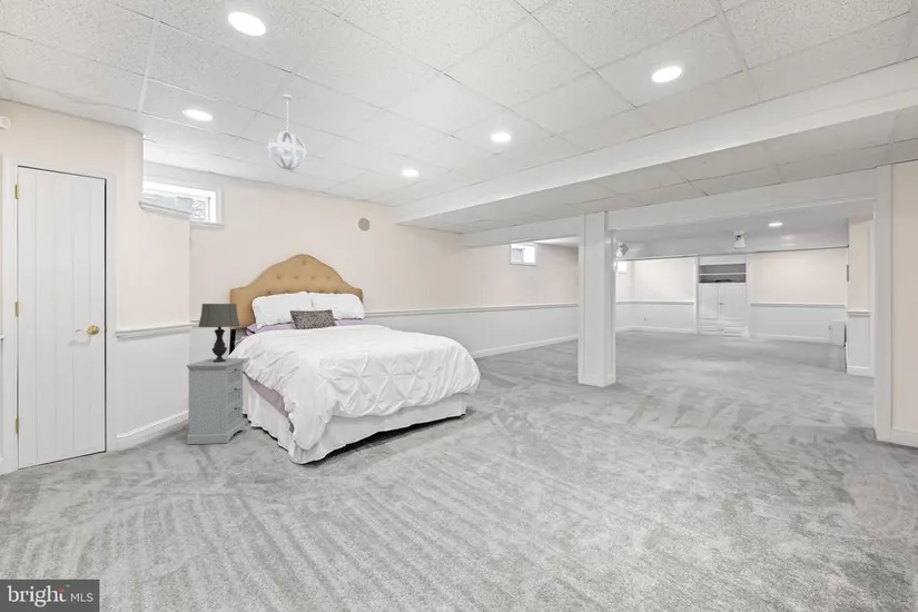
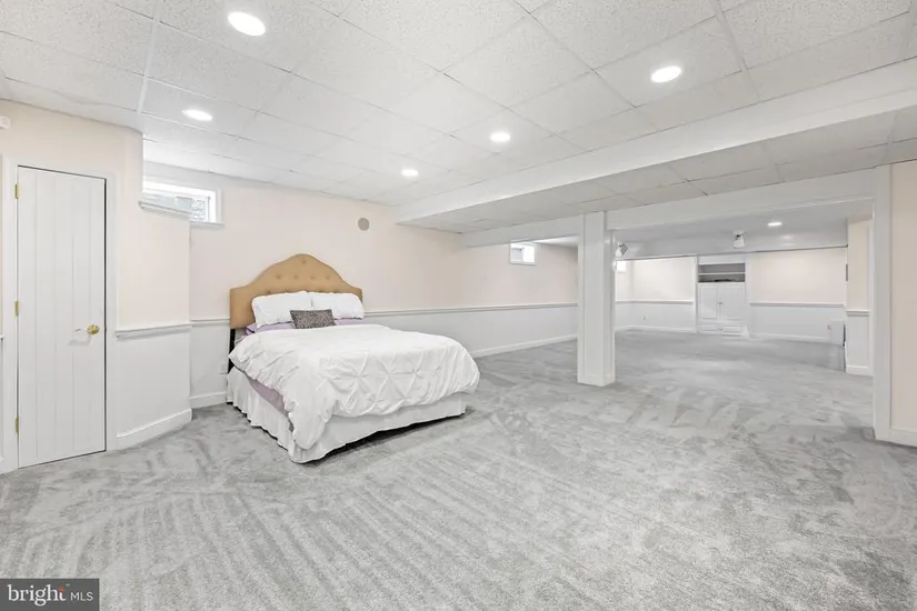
- pendant light [266,93,308,171]
- table lamp [197,303,240,363]
- nightstand [185,357,248,445]
